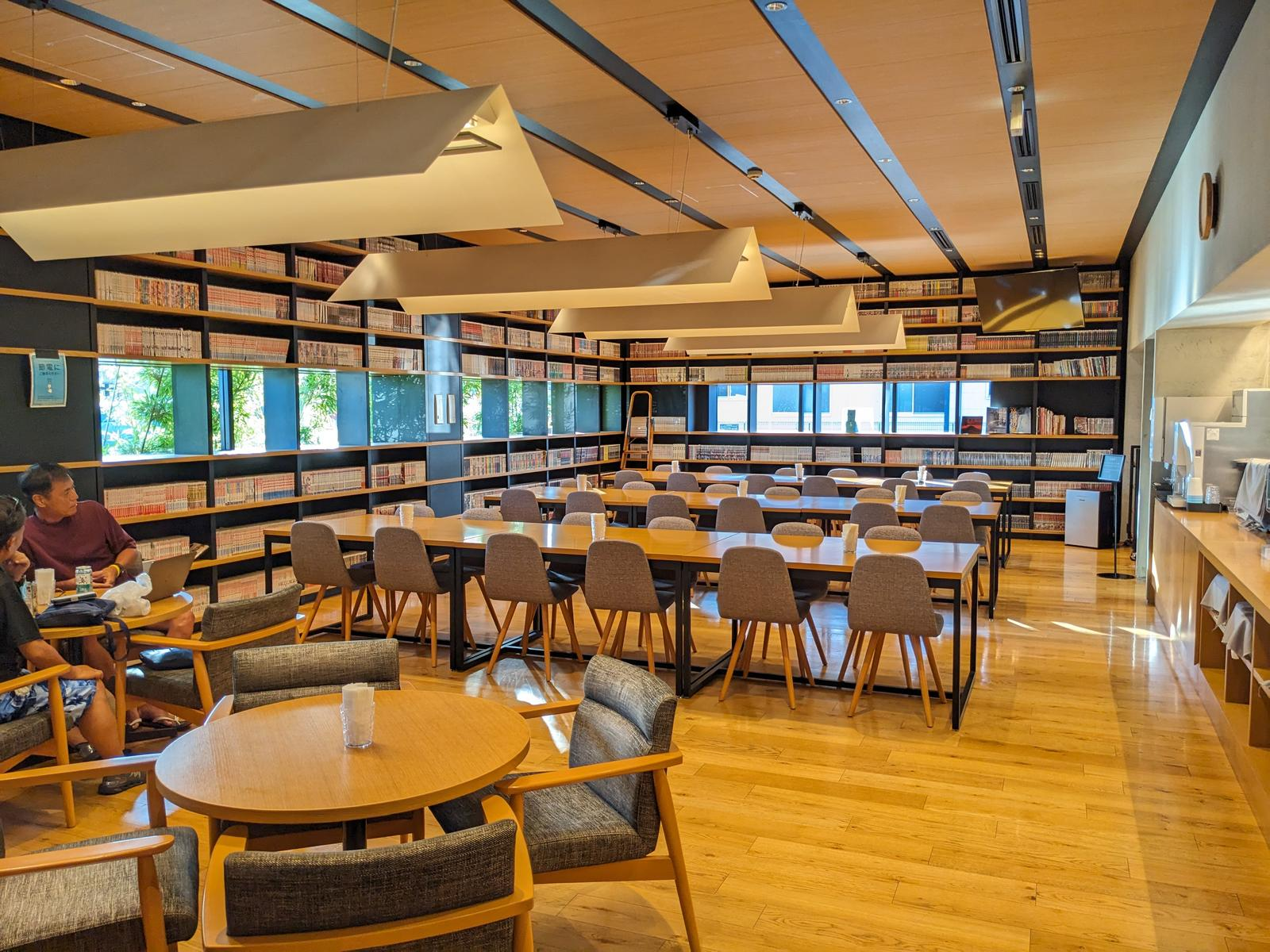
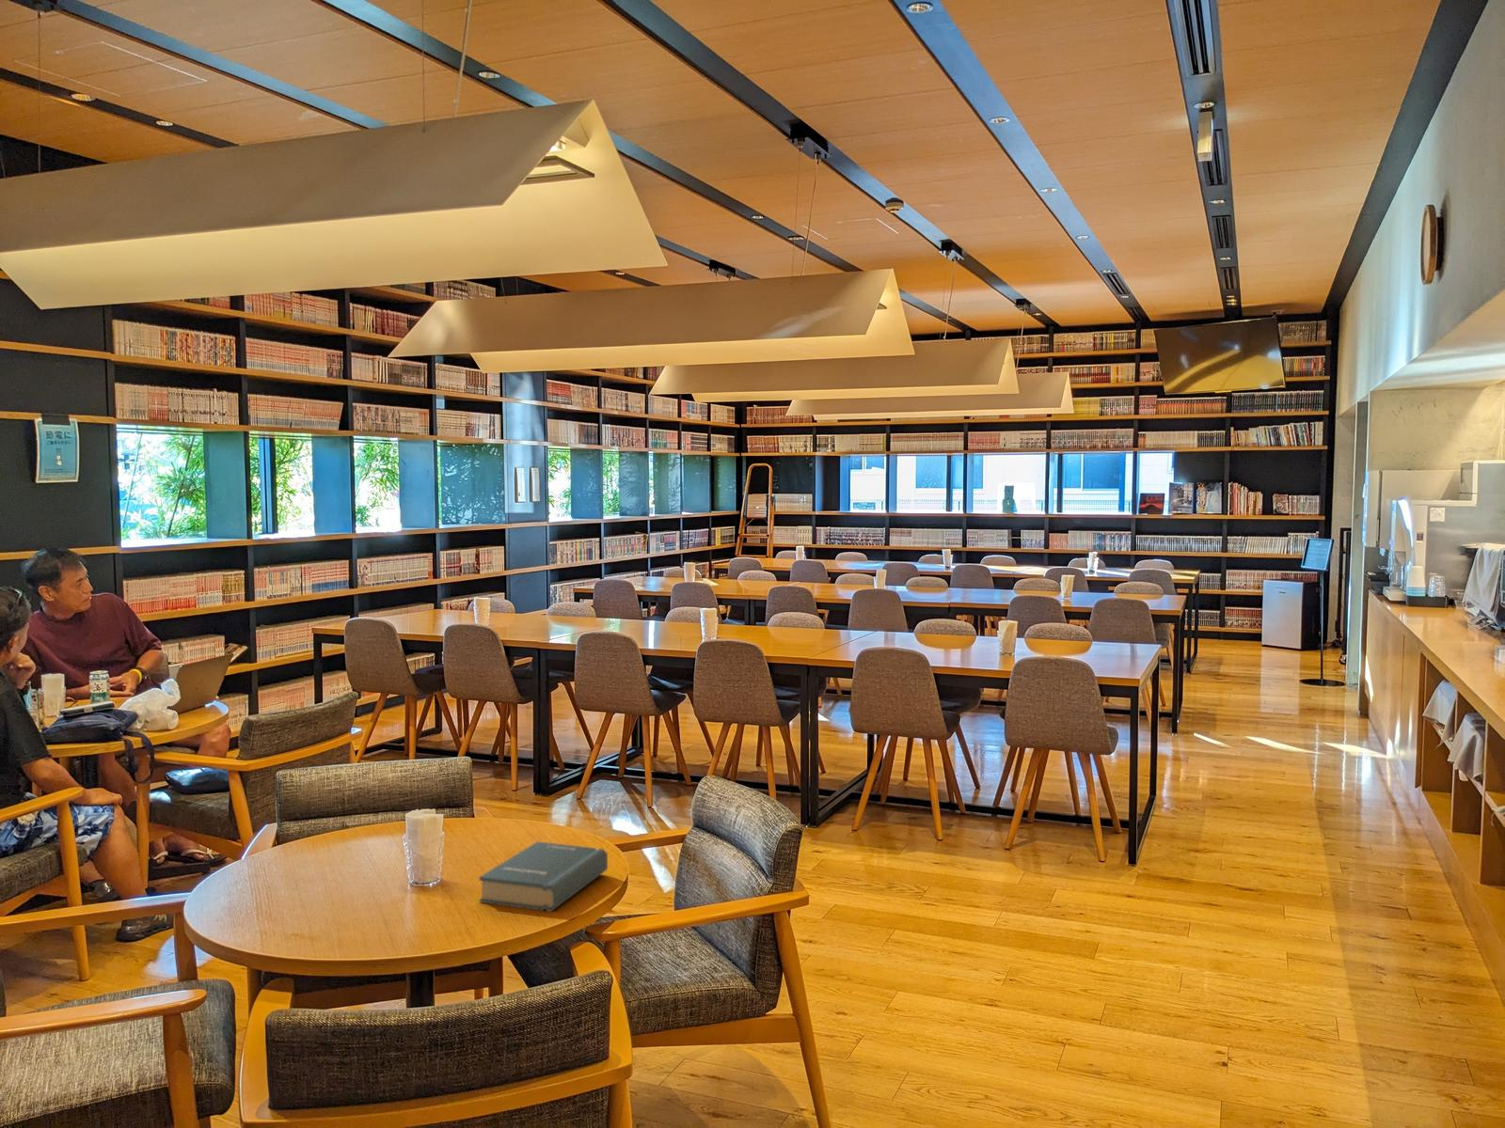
+ hardback book [479,840,609,912]
